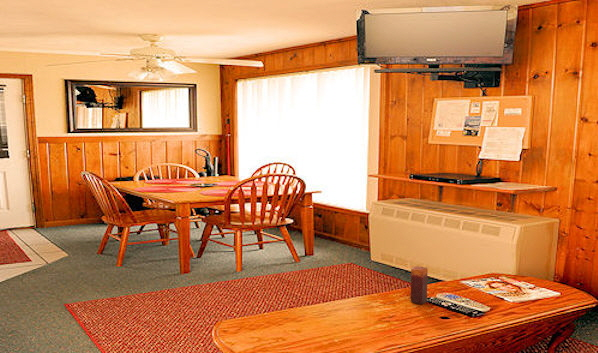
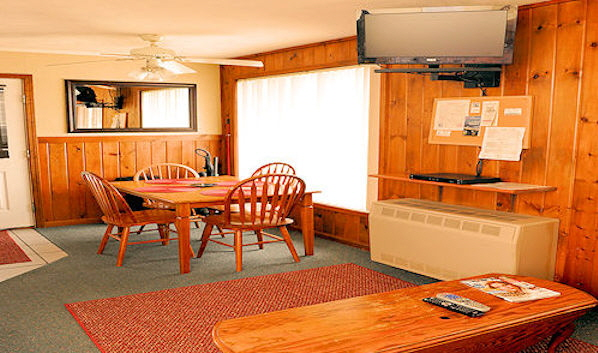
- candle [410,265,429,306]
